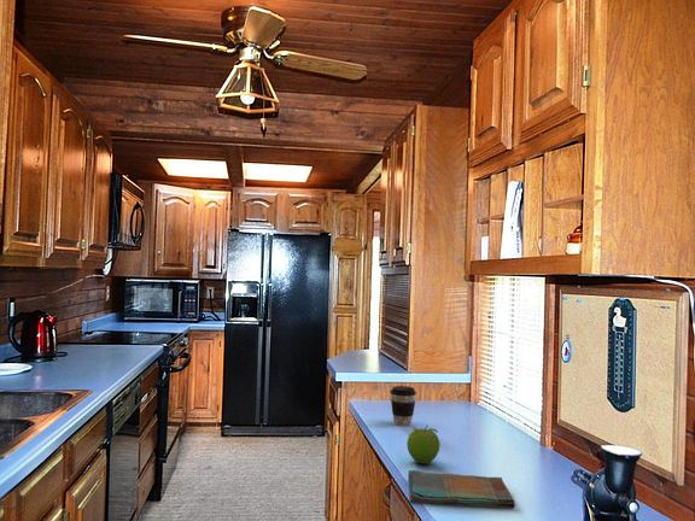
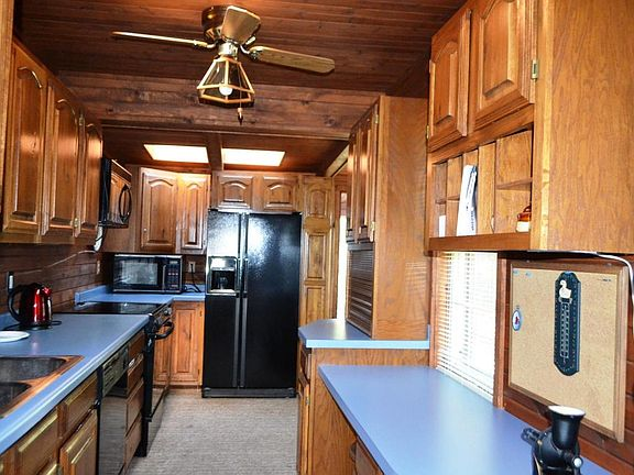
- coffee cup [390,385,417,427]
- dish towel [407,469,516,509]
- fruit [405,426,442,466]
